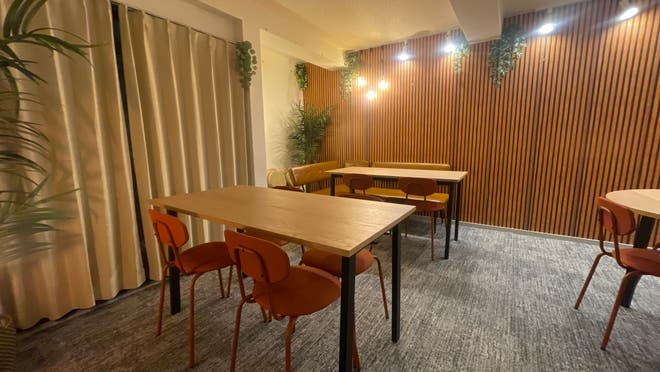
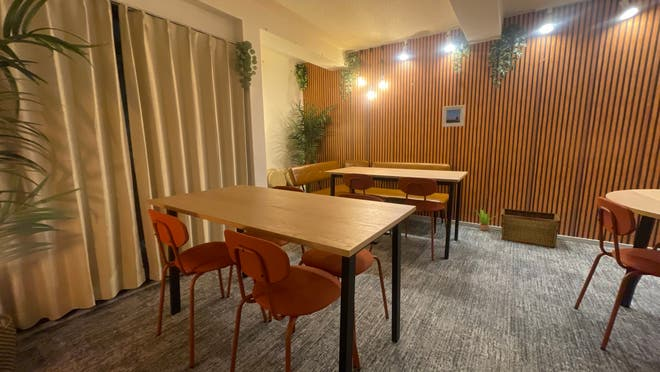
+ potted plant [475,208,496,232]
+ hamper [500,207,562,248]
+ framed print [441,104,466,128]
